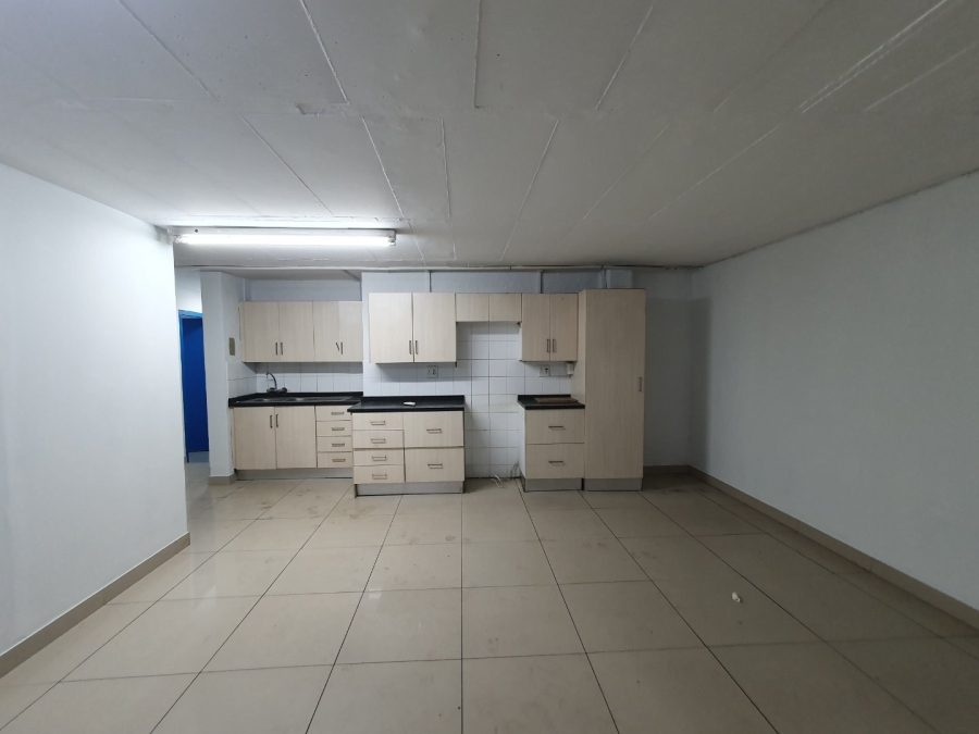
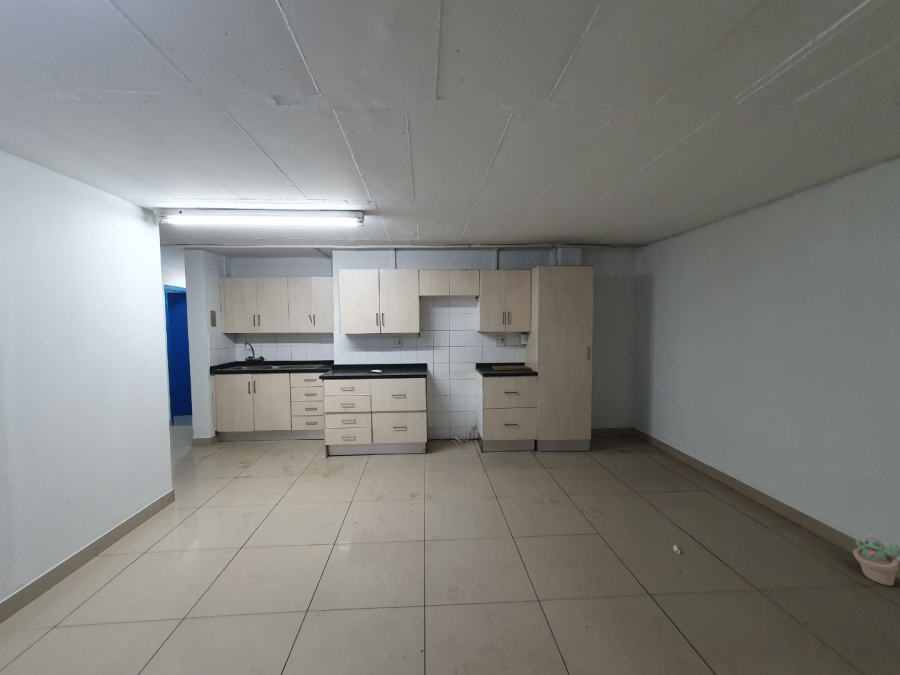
+ decorative plant [852,534,900,587]
